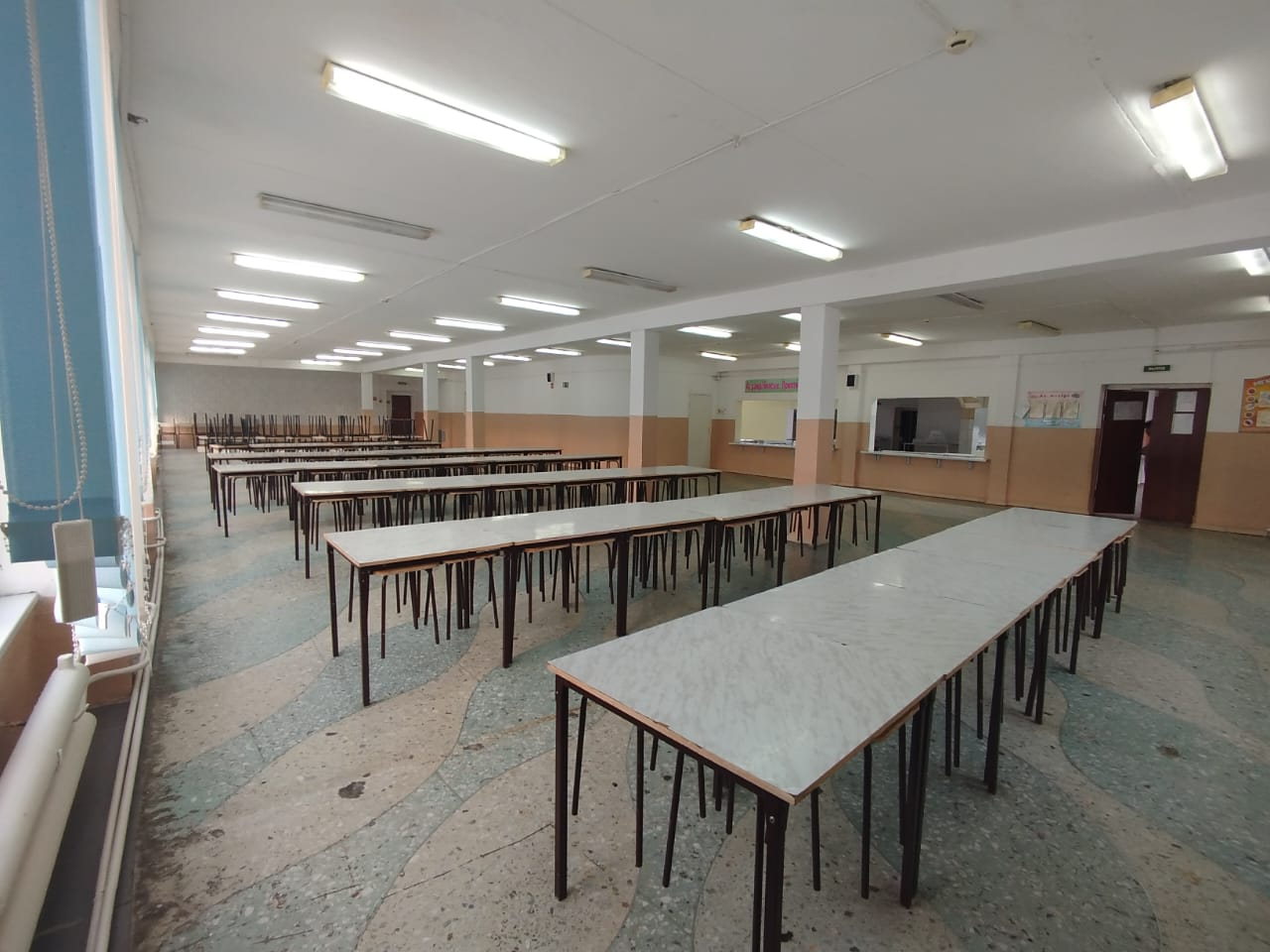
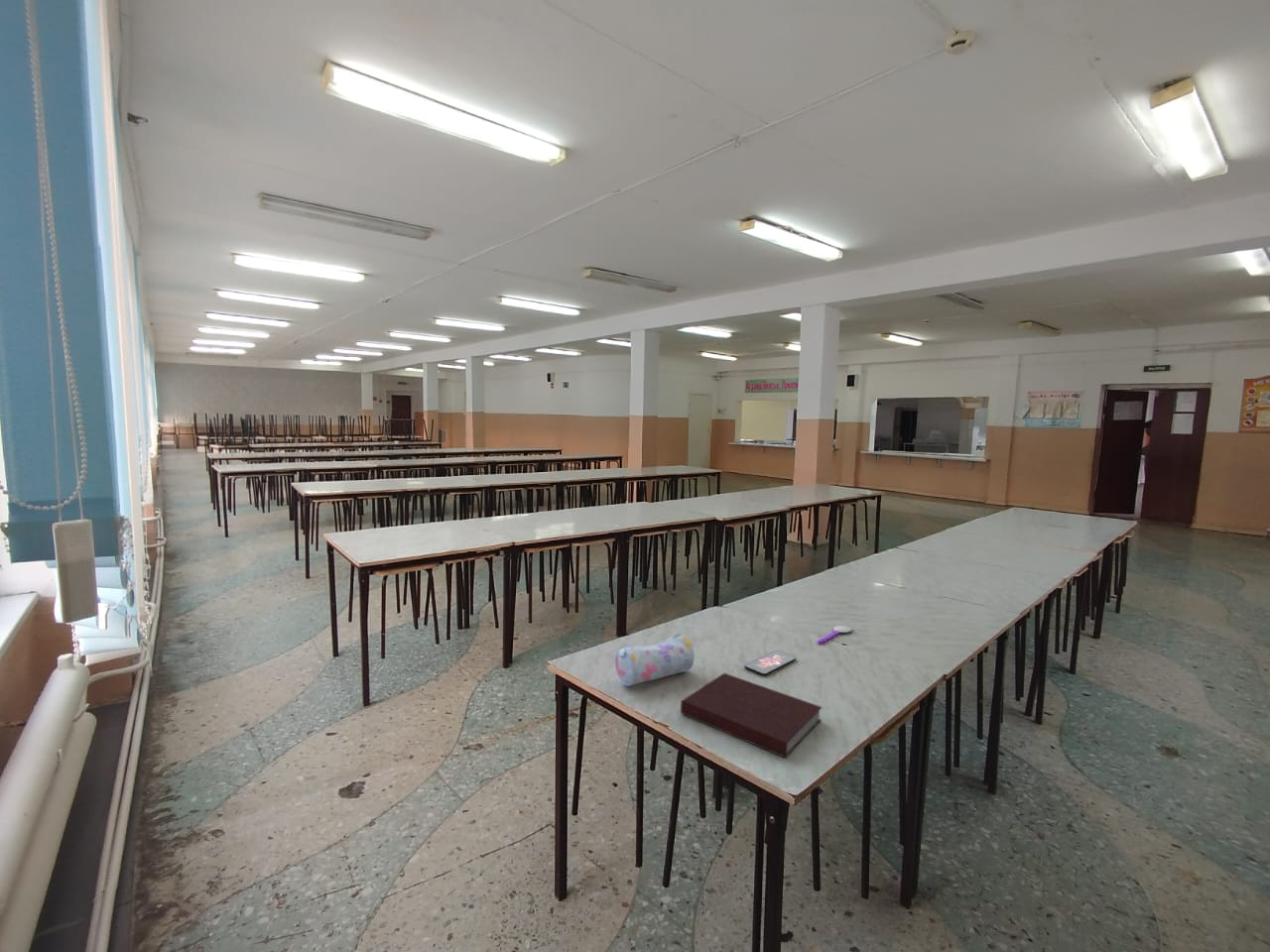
+ smartphone [743,650,797,676]
+ spoon [817,625,853,645]
+ pencil case [614,634,696,687]
+ notebook [680,672,824,759]
